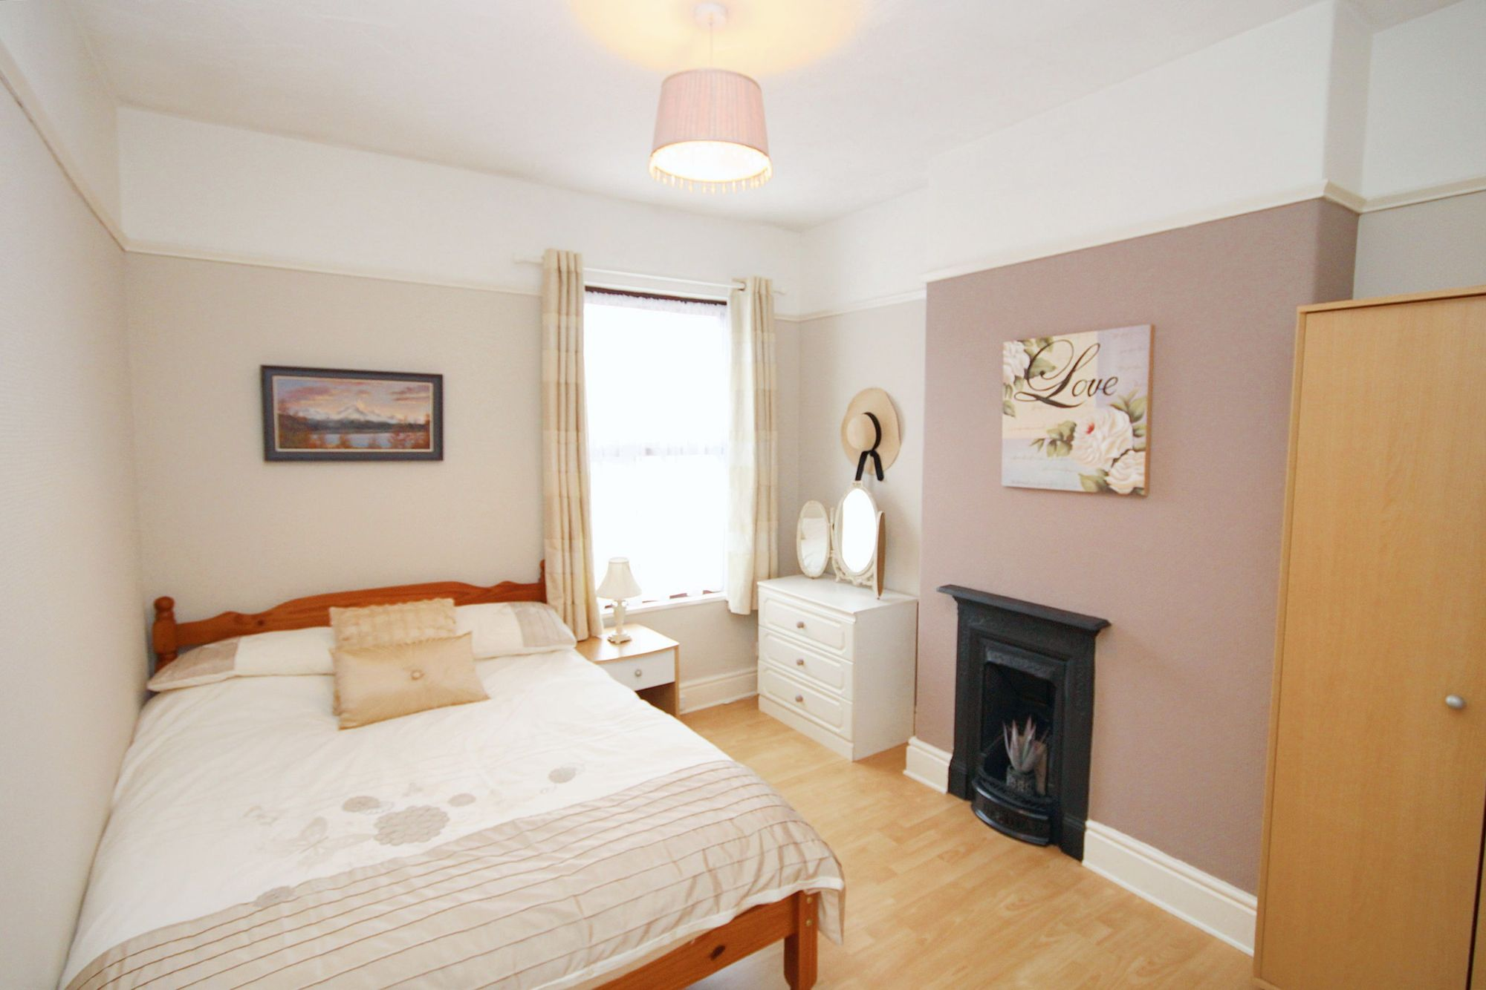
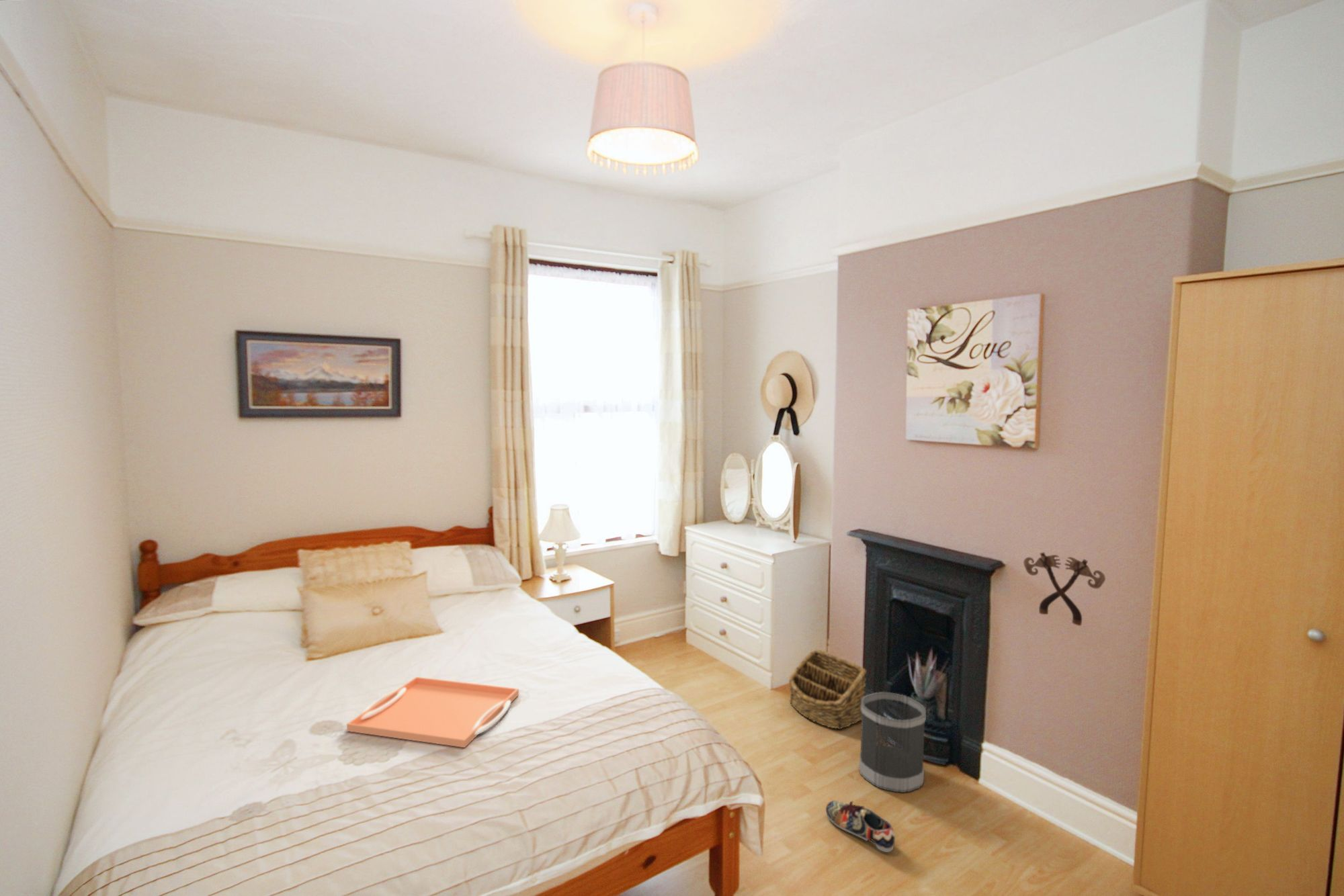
+ serving tray [346,676,519,748]
+ wastebasket [858,691,927,793]
+ basket [788,649,867,730]
+ shoe [825,800,895,853]
+ decorative ornament [1023,551,1106,627]
